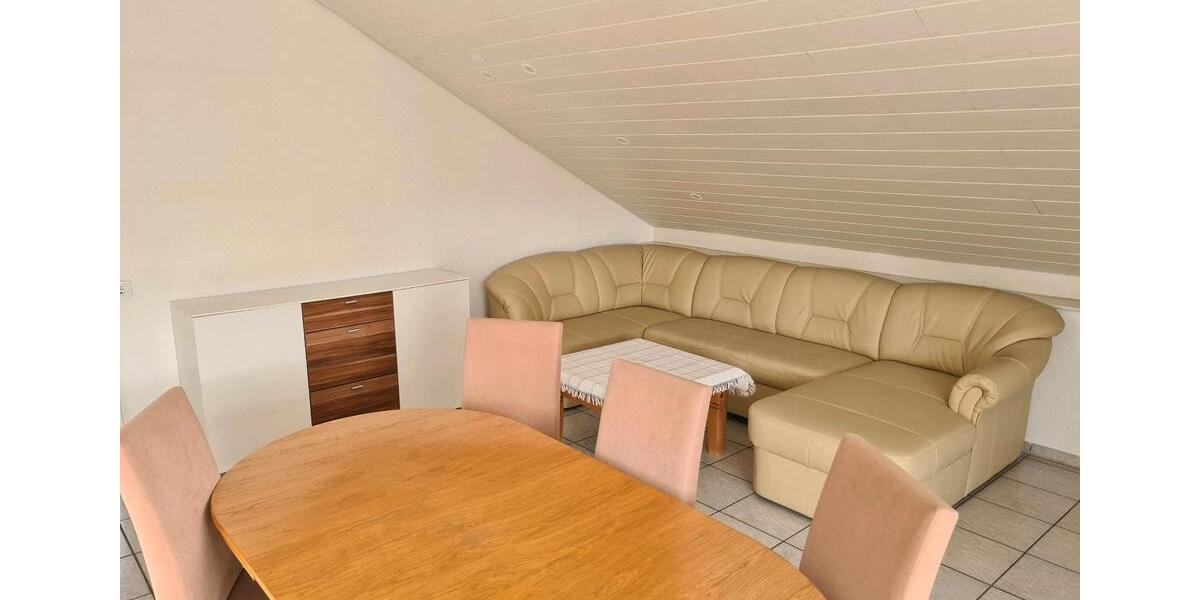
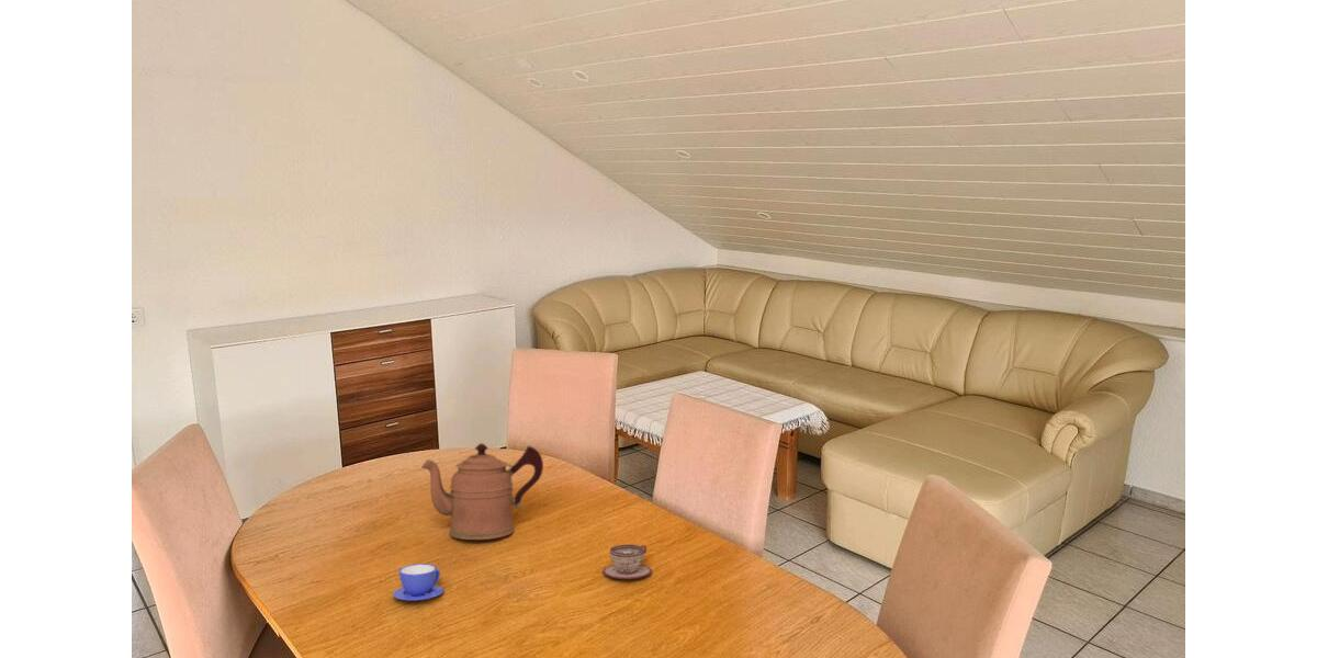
+ teacup [601,544,653,580]
+ coffeepot [420,442,544,541]
+ teacup [392,563,444,601]
